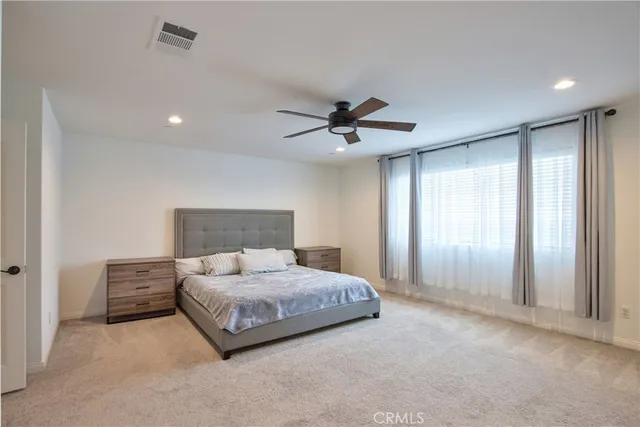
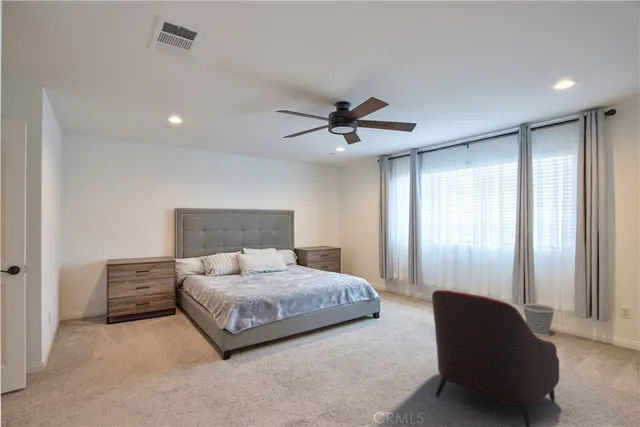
+ armchair [431,289,560,427]
+ wastebasket [522,302,556,338]
